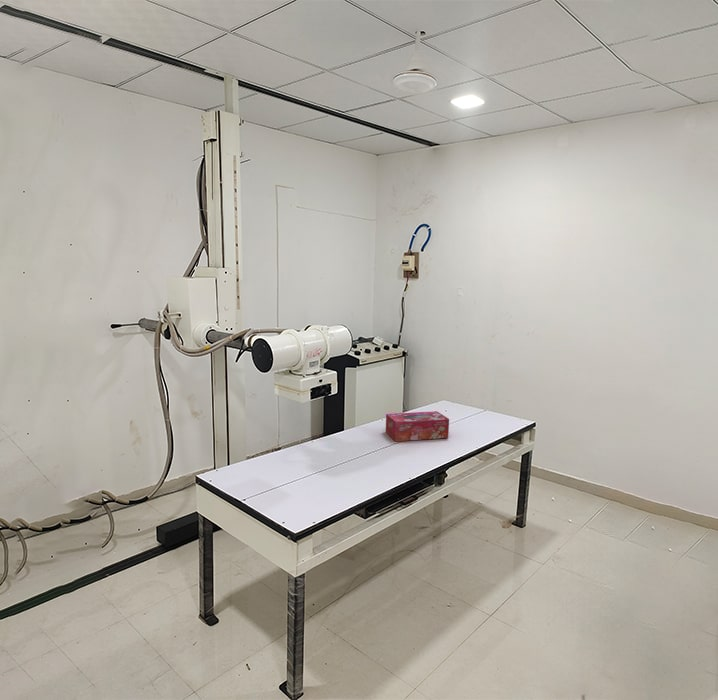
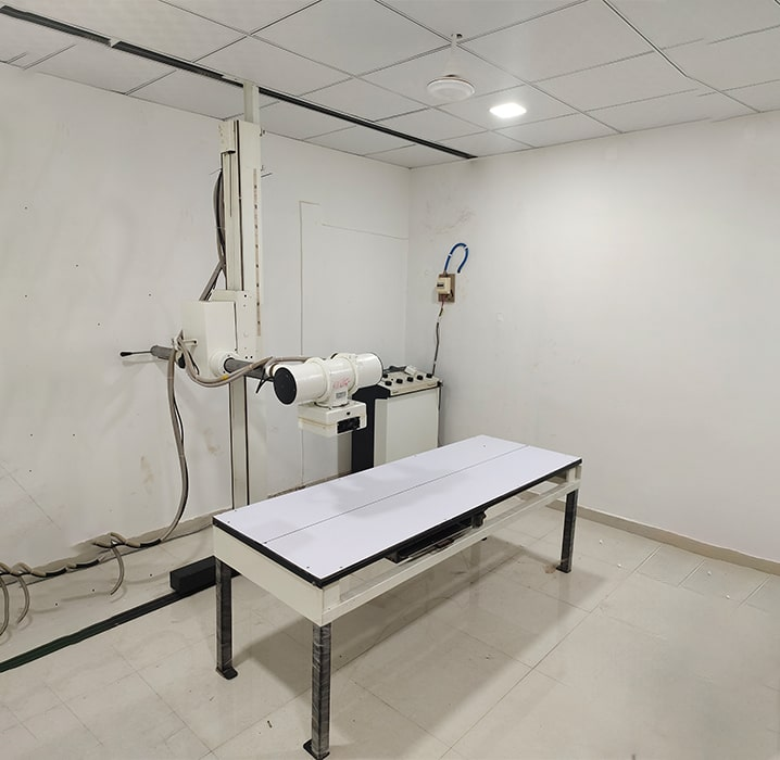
- tissue box [385,410,450,442]
